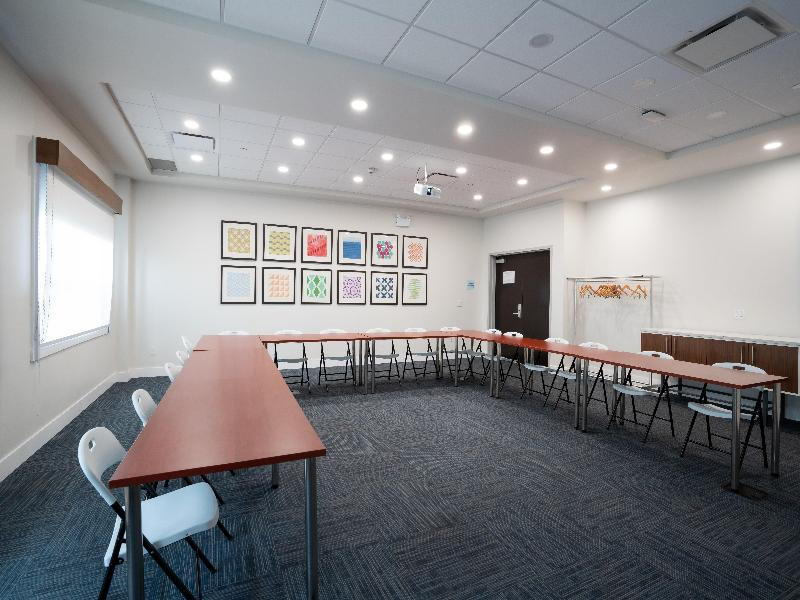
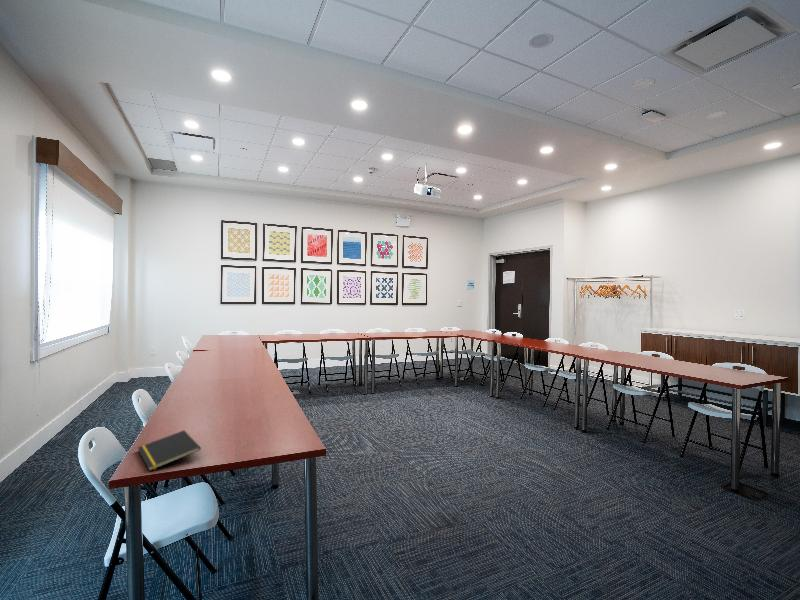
+ notepad [137,429,202,472]
